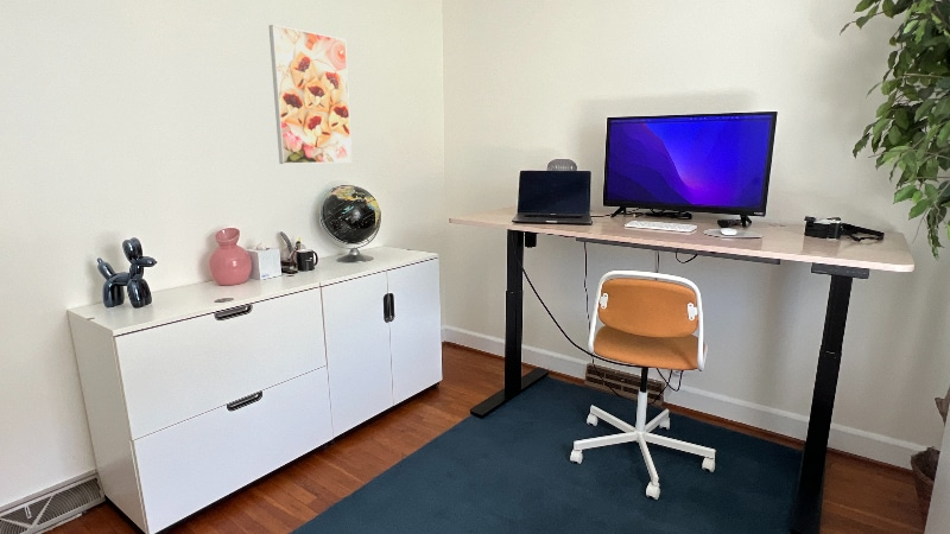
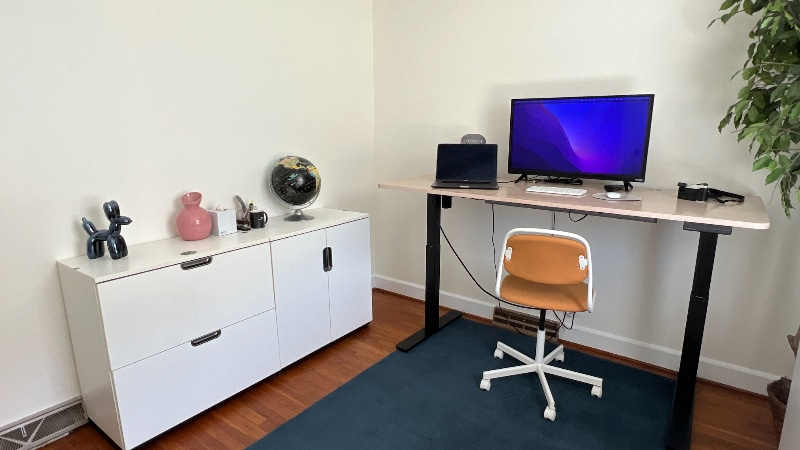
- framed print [268,24,353,165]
